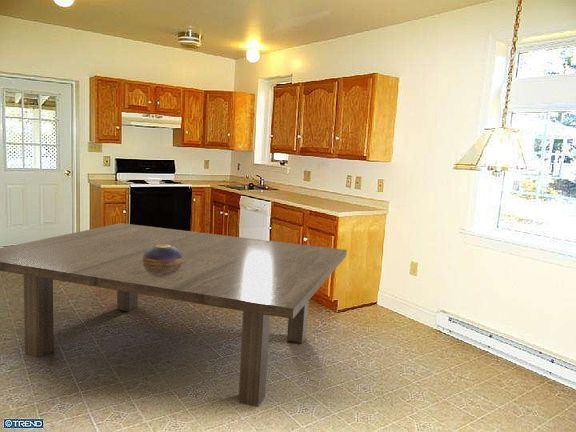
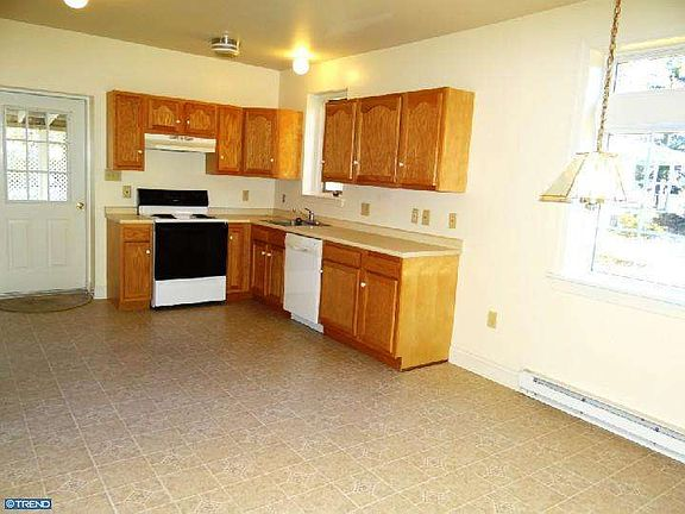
- decorative bowl [142,244,183,266]
- dining table [0,222,348,408]
